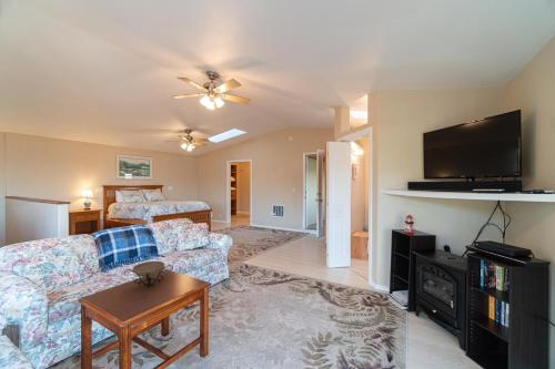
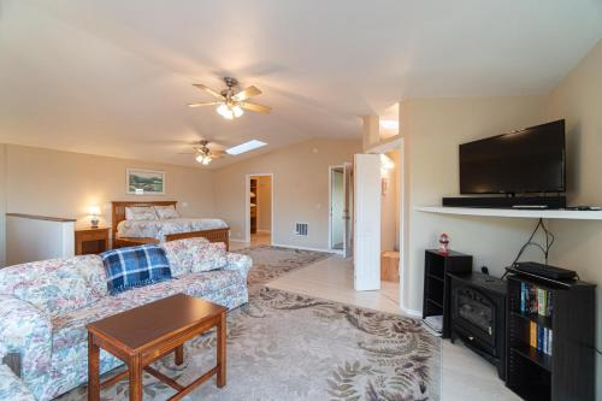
- decorative bowl [123,260,174,289]
